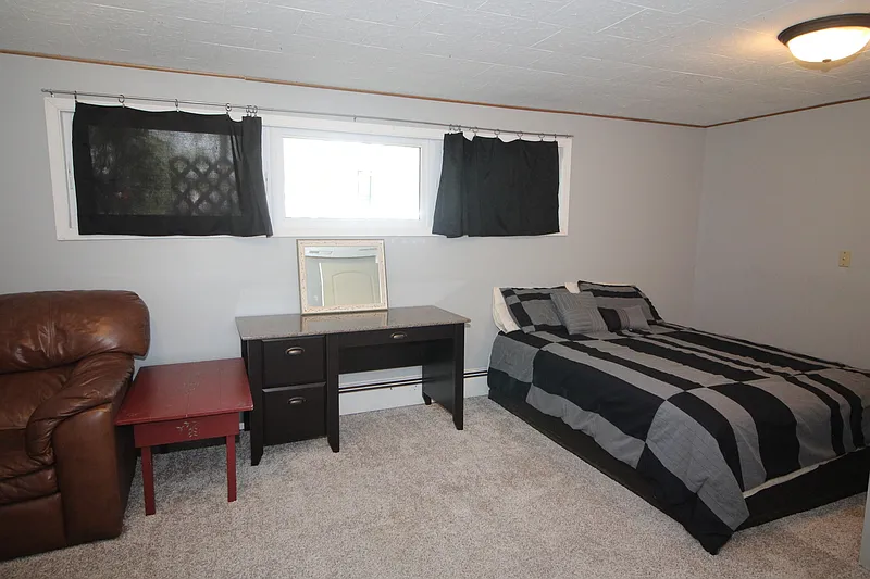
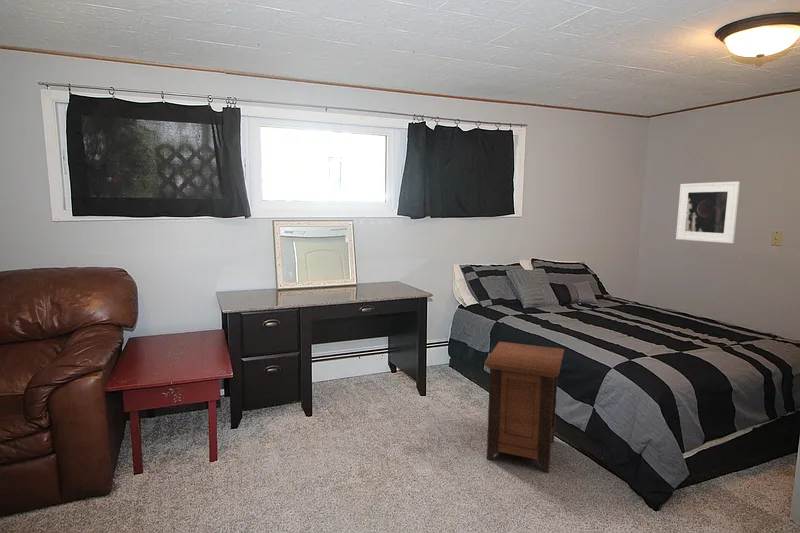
+ nightstand [483,341,565,473]
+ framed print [675,180,741,244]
